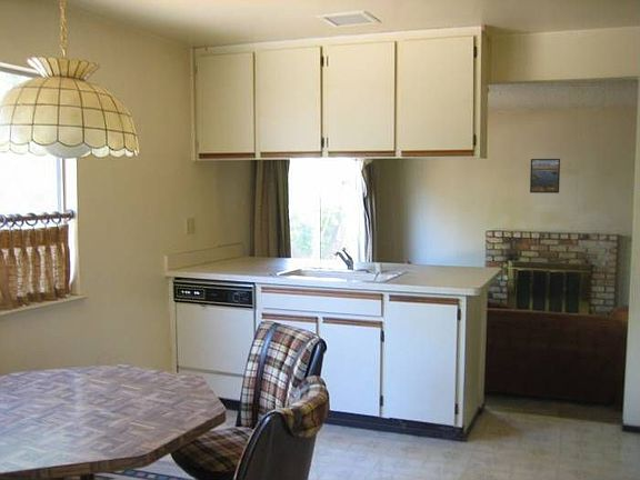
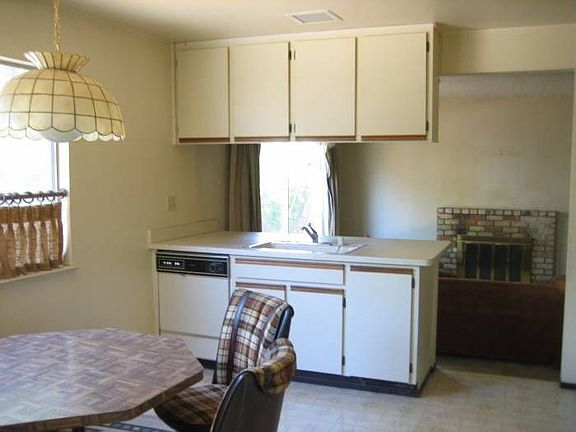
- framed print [529,158,561,194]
